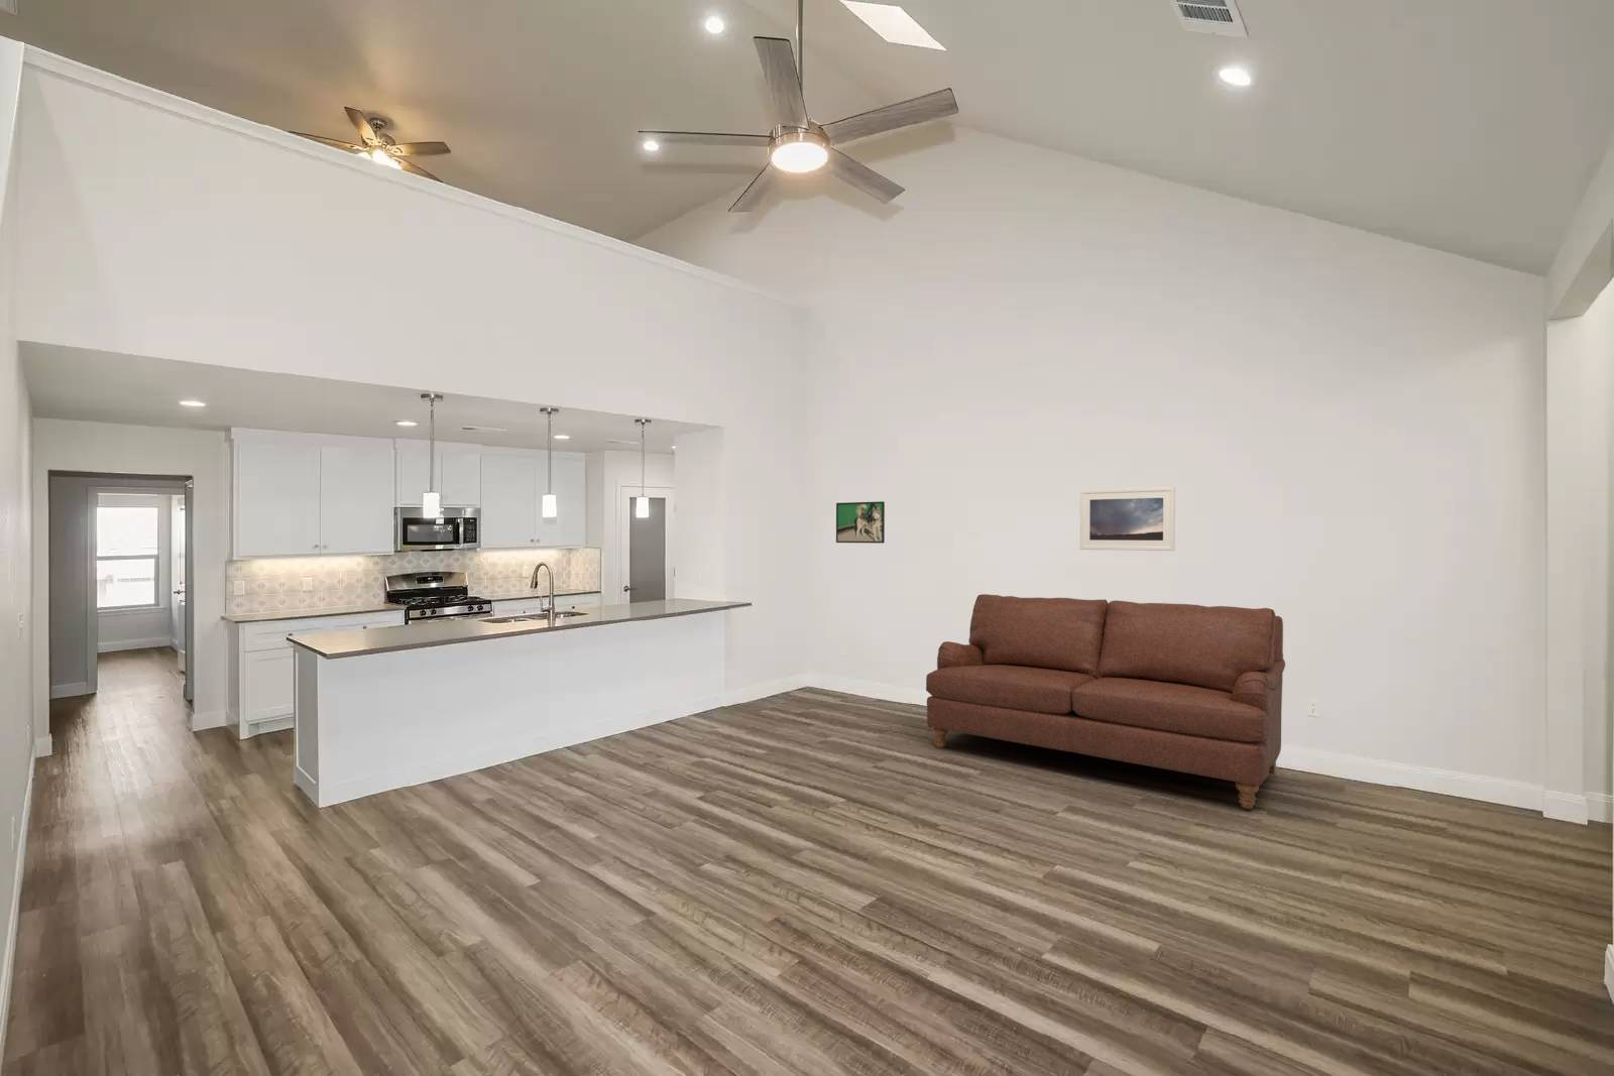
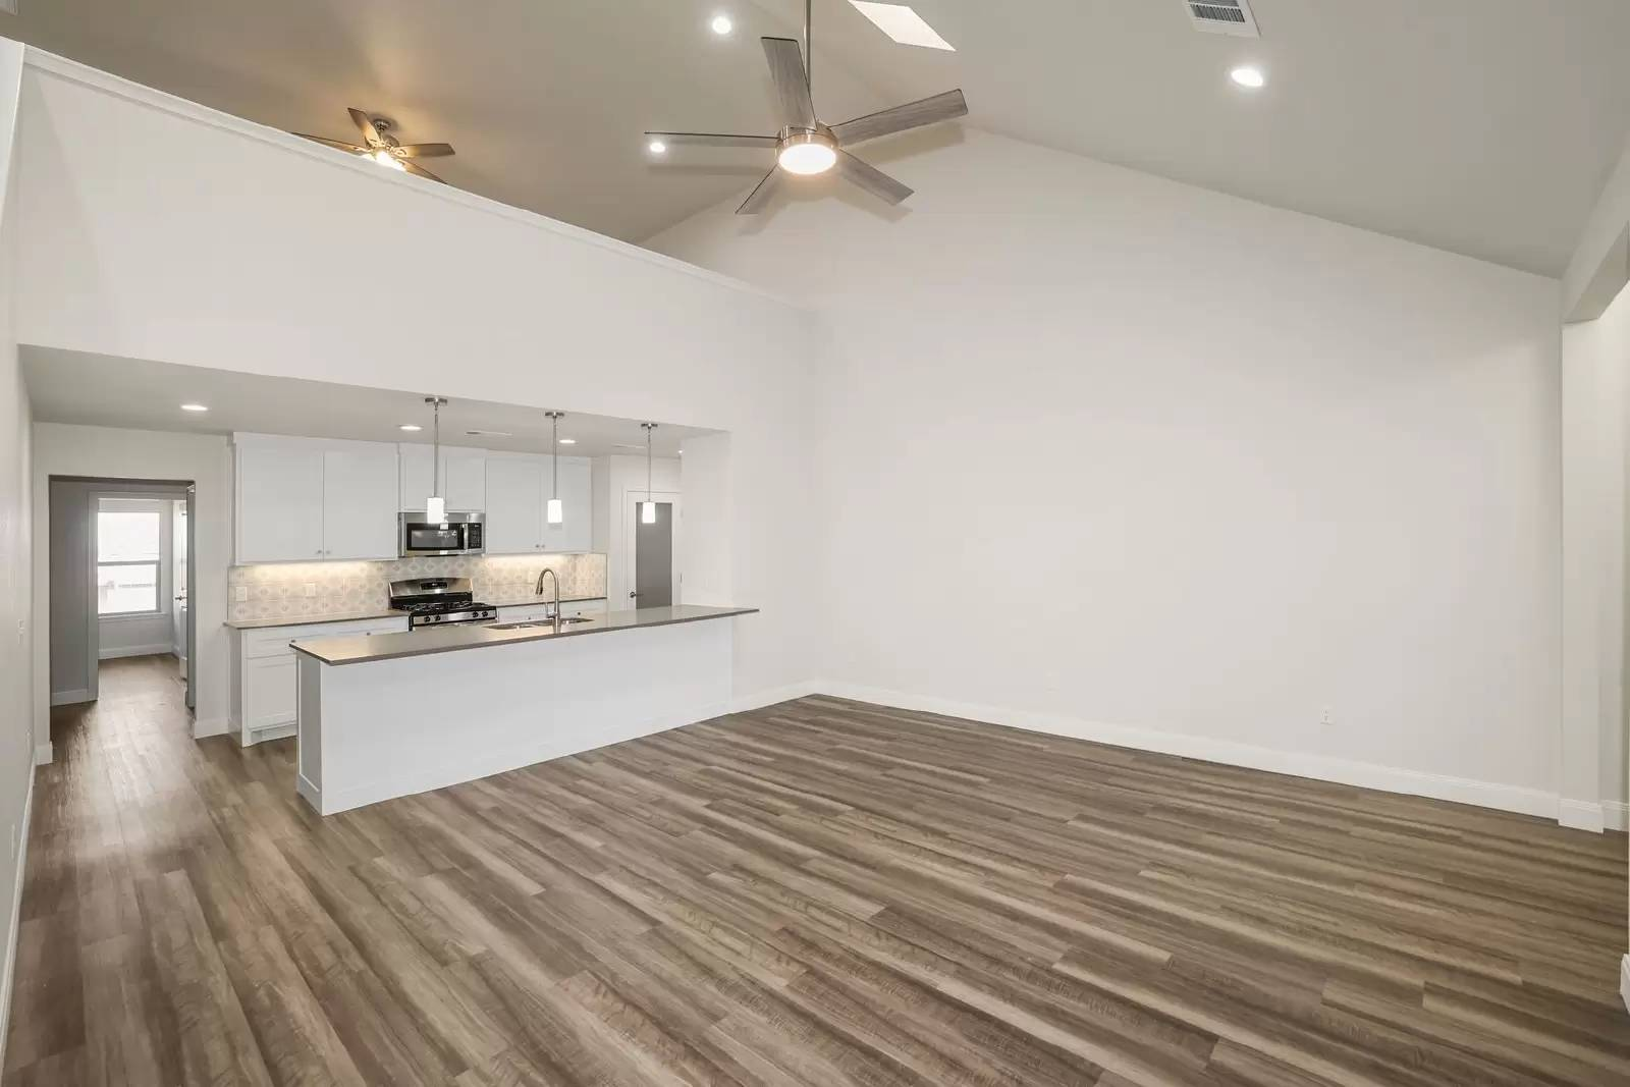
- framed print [1078,486,1176,551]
- sofa [925,593,1286,809]
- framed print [836,501,886,544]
